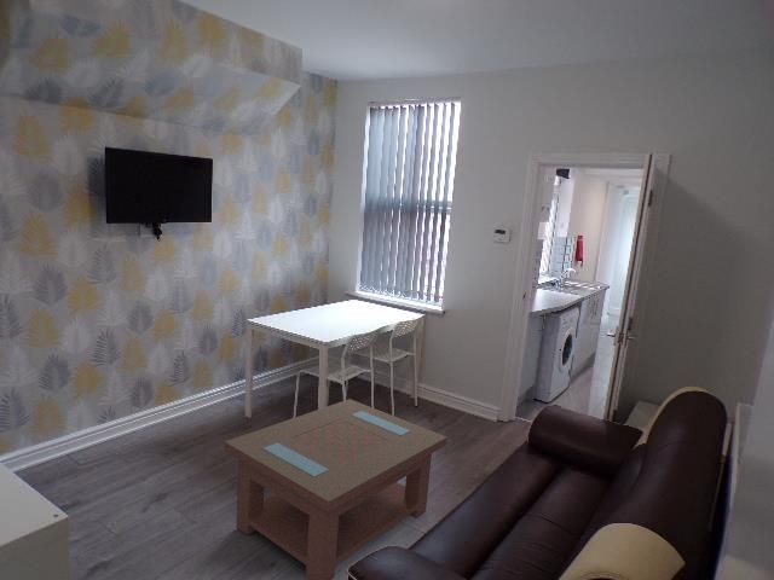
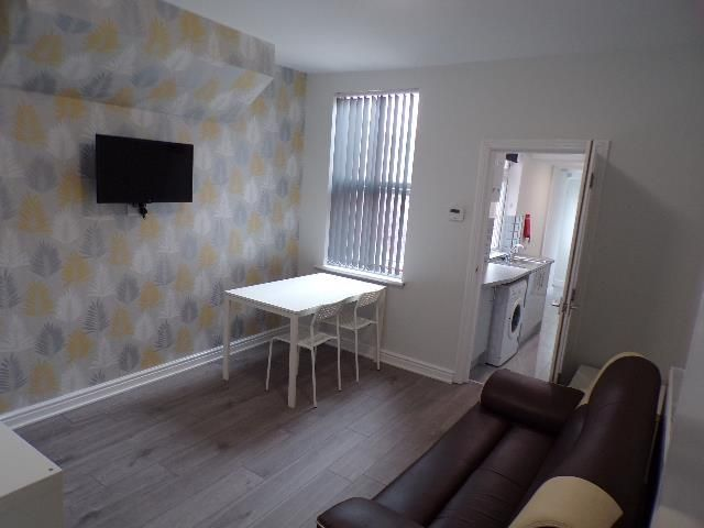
- coffee table [223,398,449,580]
